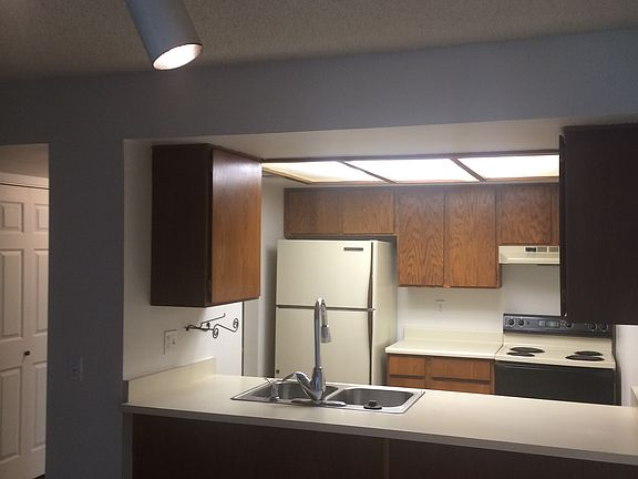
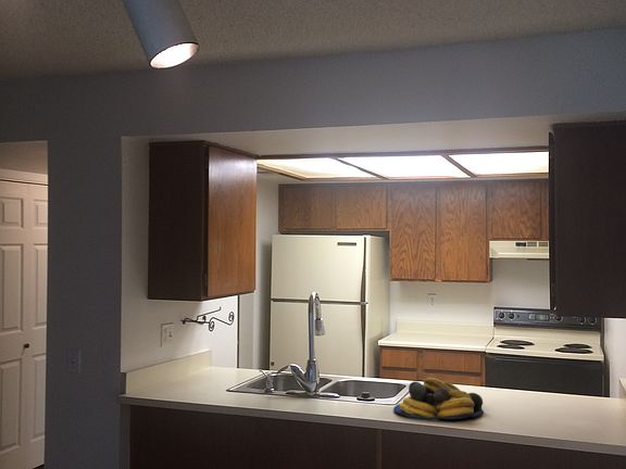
+ fruit bowl [392,377,485,420]
